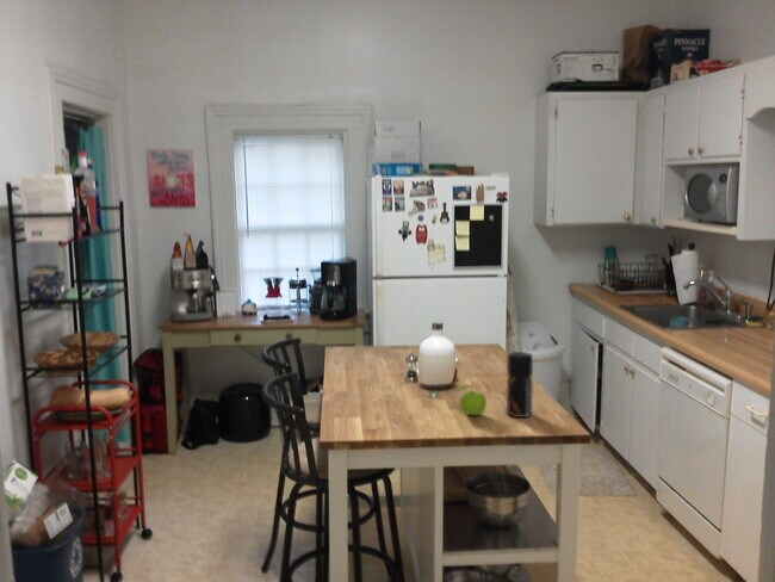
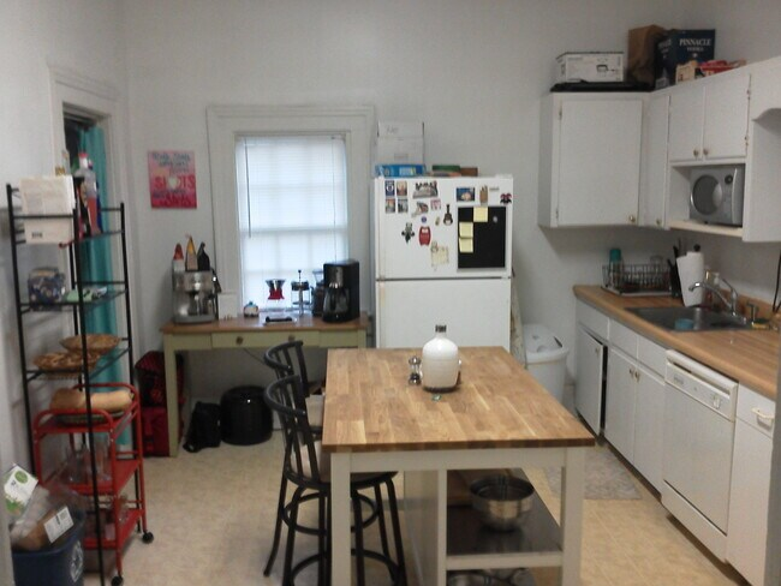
- pepper grinder [506,351,534,419]
- fruit [451,384,488,417]
